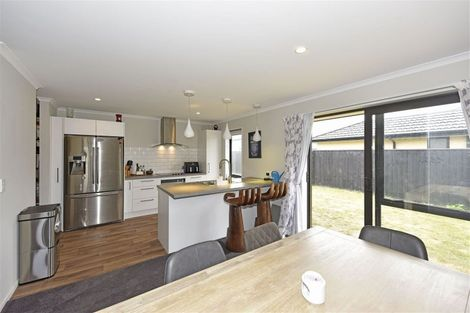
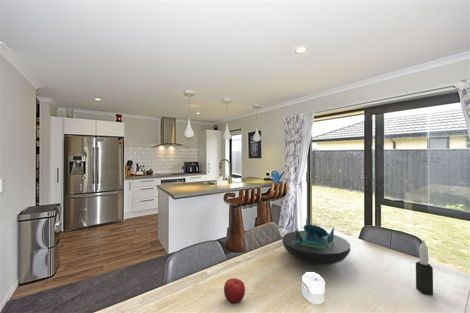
+ candle [415,239,434,296]
+ decorative bowl [281,218,351,267]
+ fruit [223,277,246,305]
